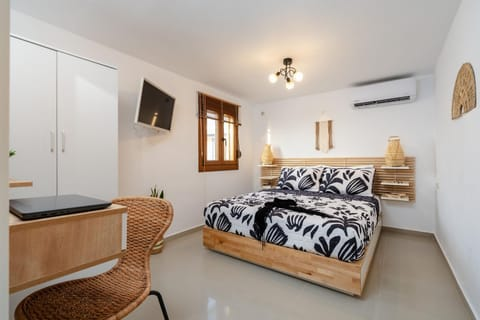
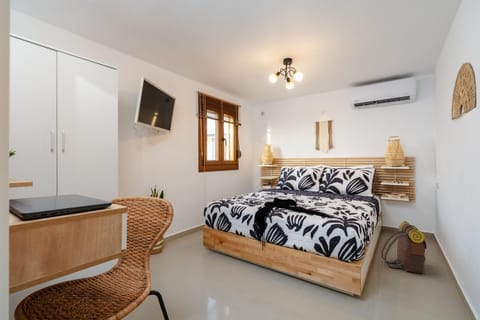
+ backpack [380,220,428,274]
